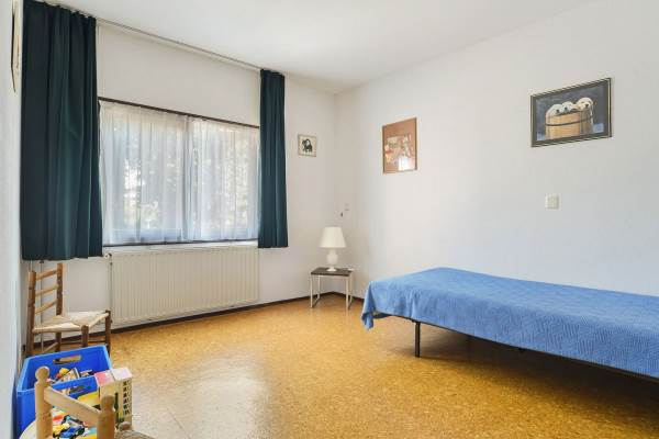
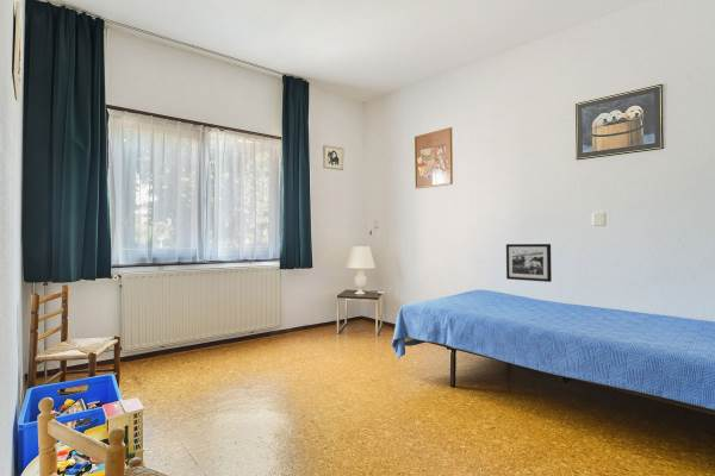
+ picture frame [505,243,553,283]
